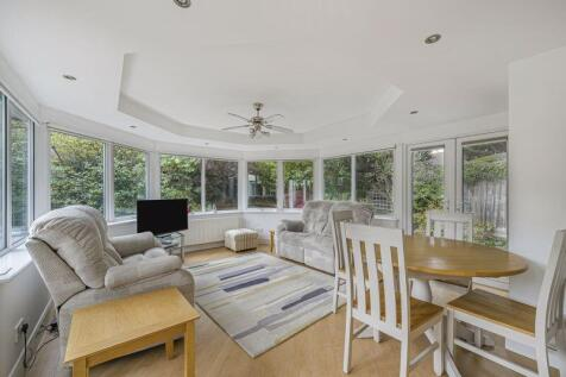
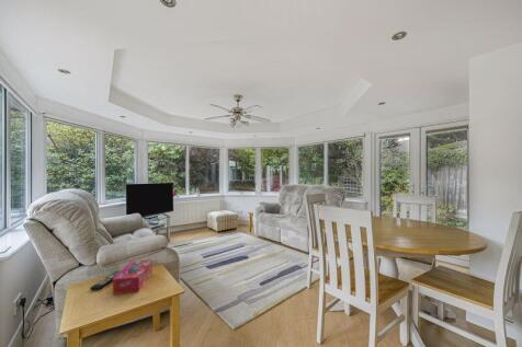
+ remote control [89,270,121,291]
+ tissue box [112,258,154,296]
